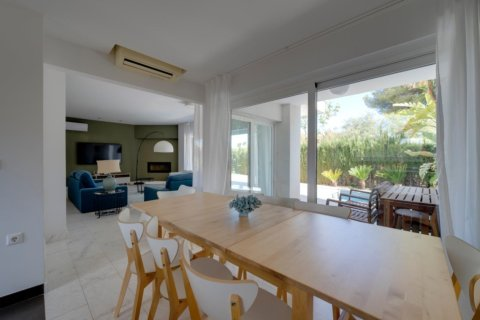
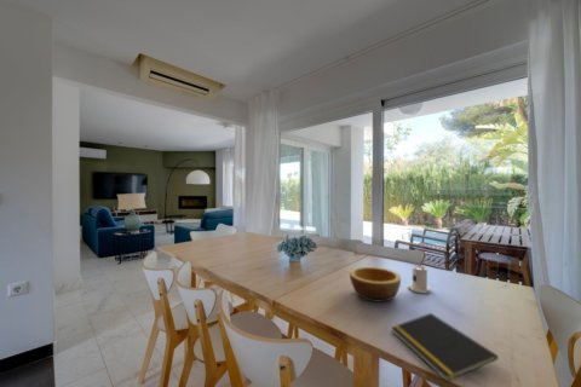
+ bowl [349,266,402,304]
+ notepad [390,312,499,382]
+ candle [408,265,432,294]
